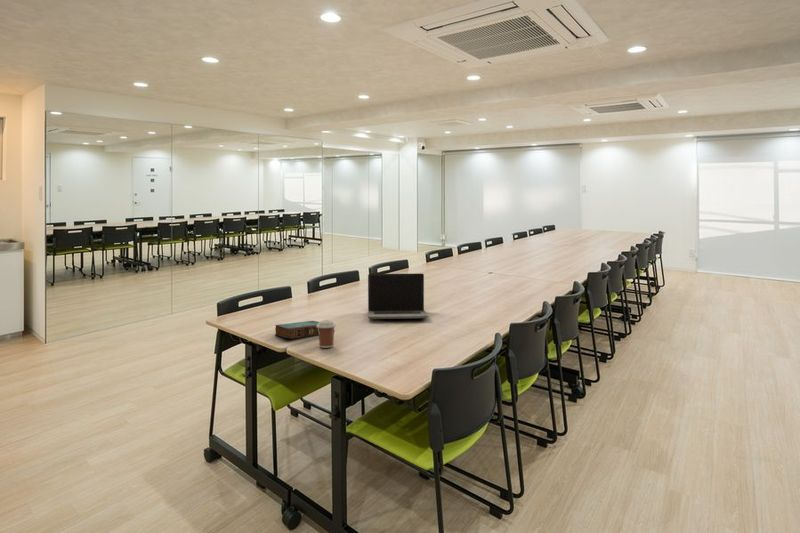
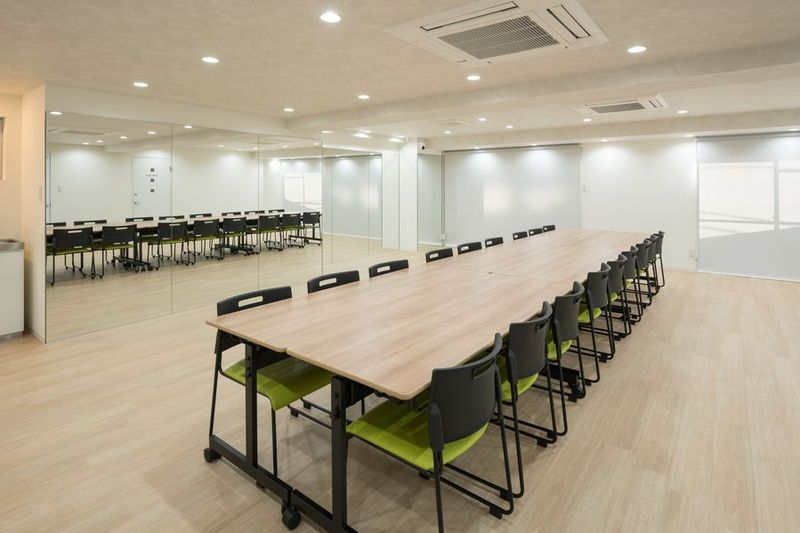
- coffee cup [317,320,337,349]
- laptop computer [367,273,430,320]
- book [274,320,320,340]
